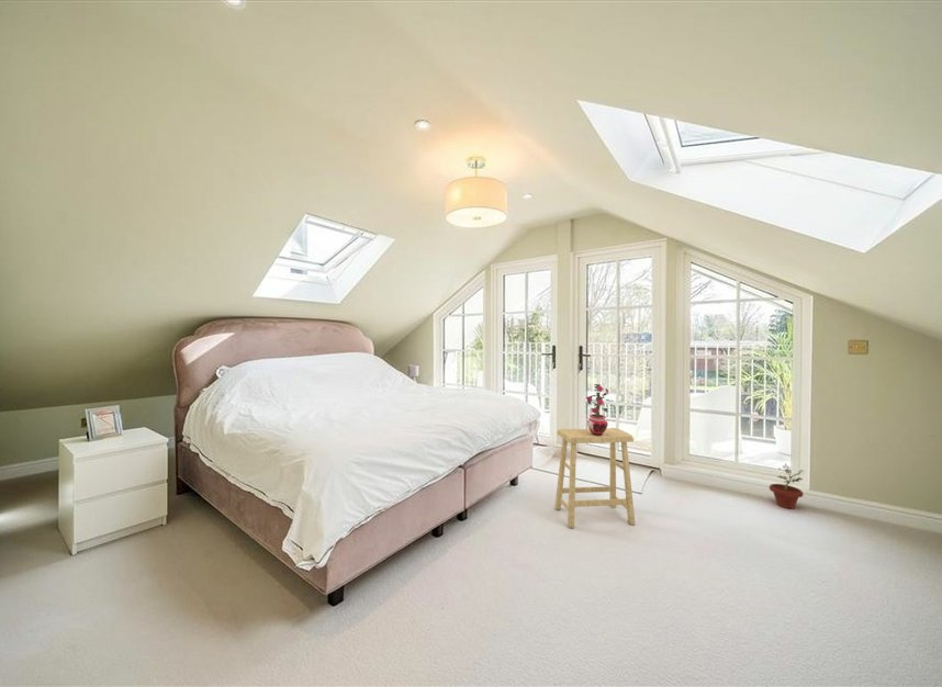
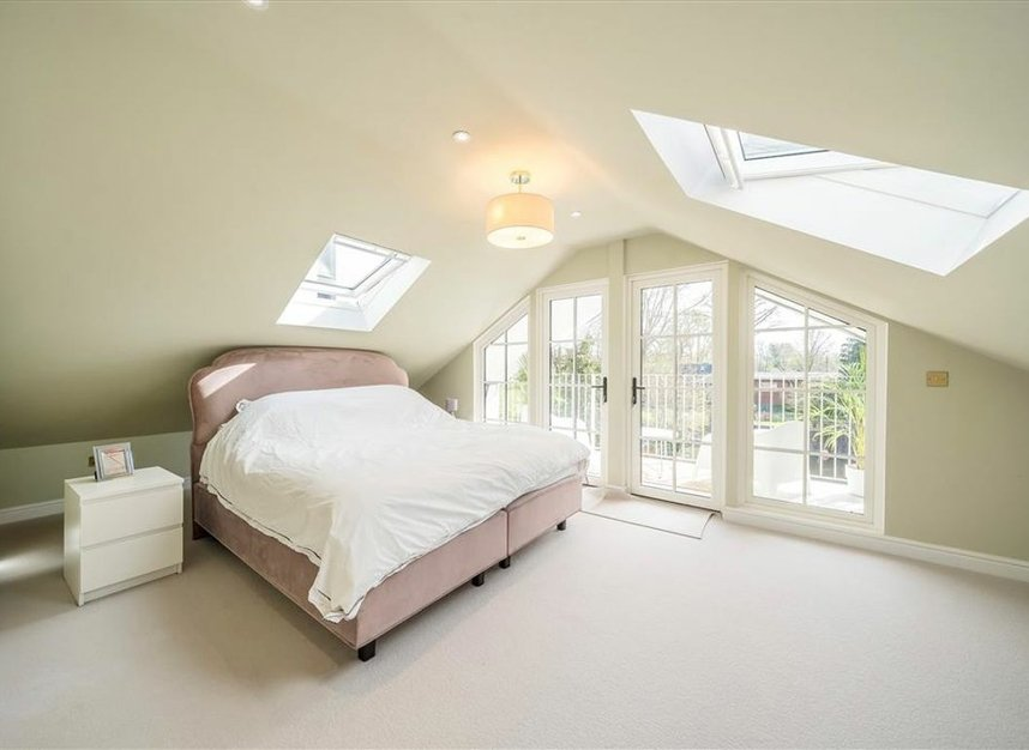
- potted plant [769,463,805,510]
- potted plant [585,383,615,436]
- stool [554,427,636,529]
